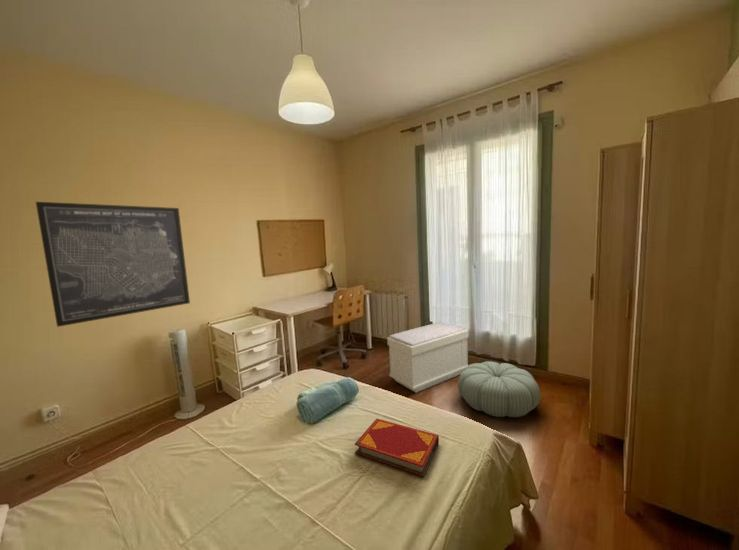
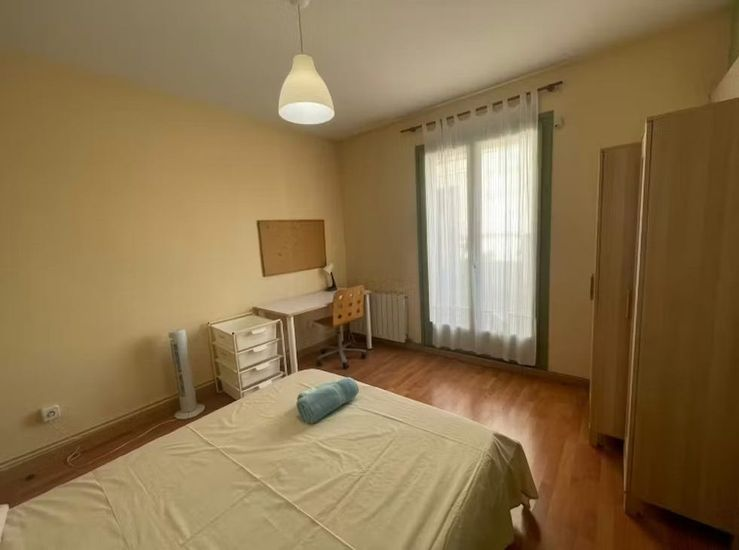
- wall art [35,201,191,328]
- pouf [457,361,541,418]
- bench [386,321,470,393]
- hardback book [354,418,440,477]
